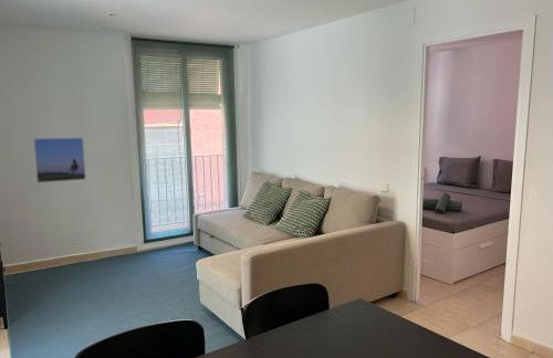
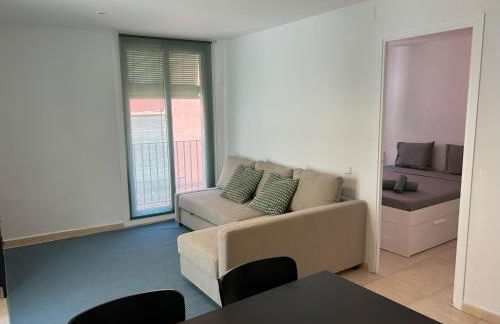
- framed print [33,137,86,183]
